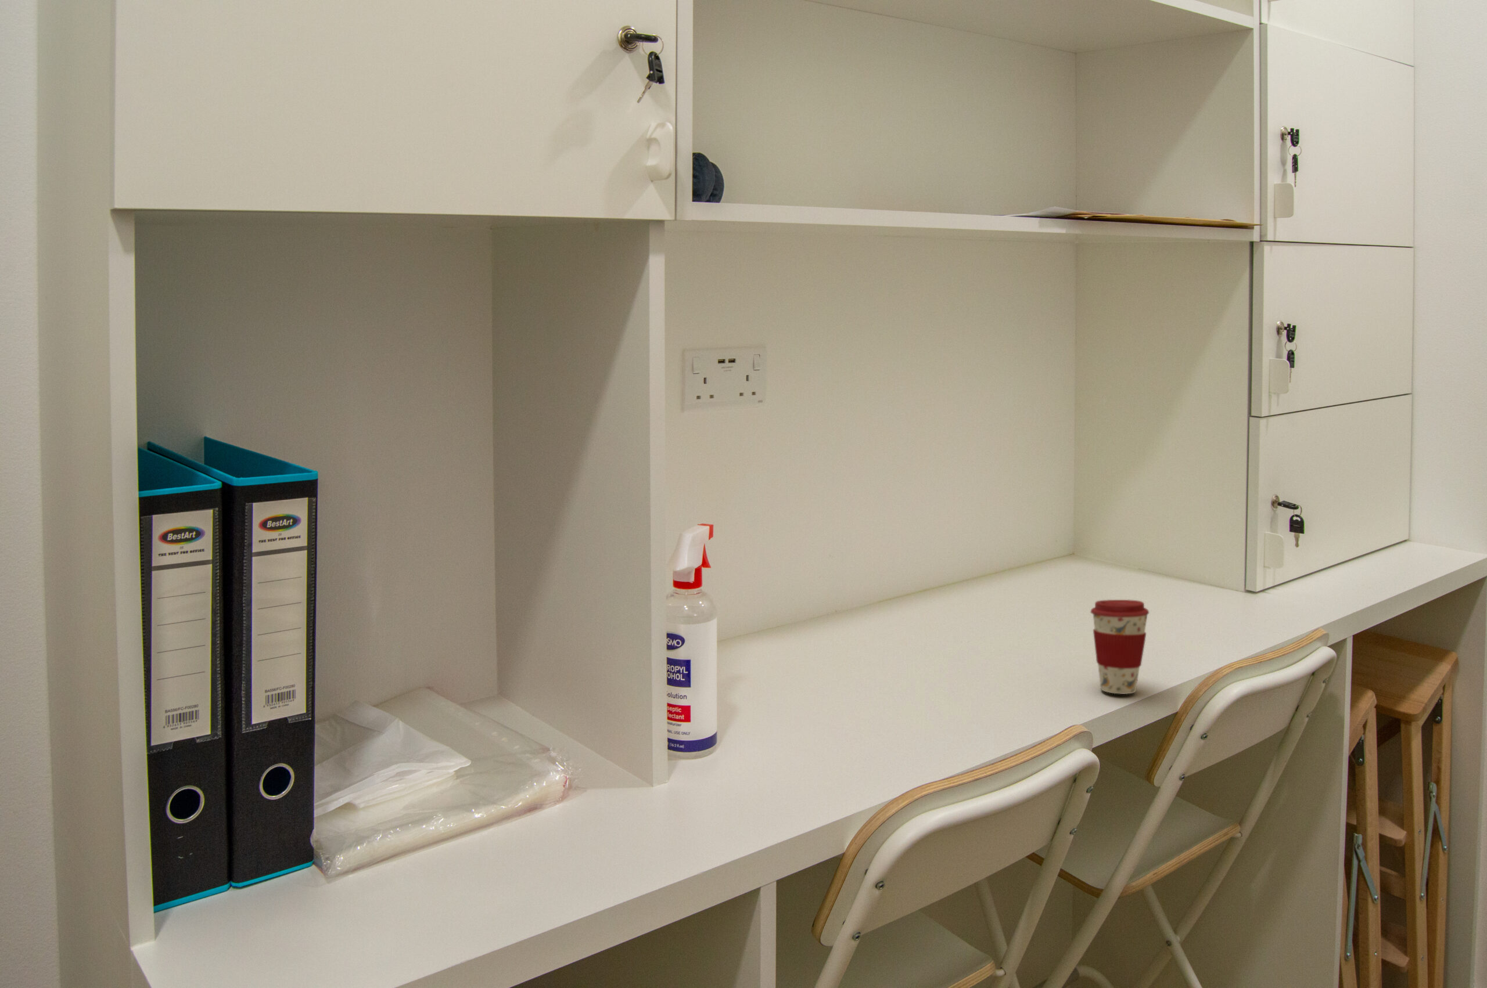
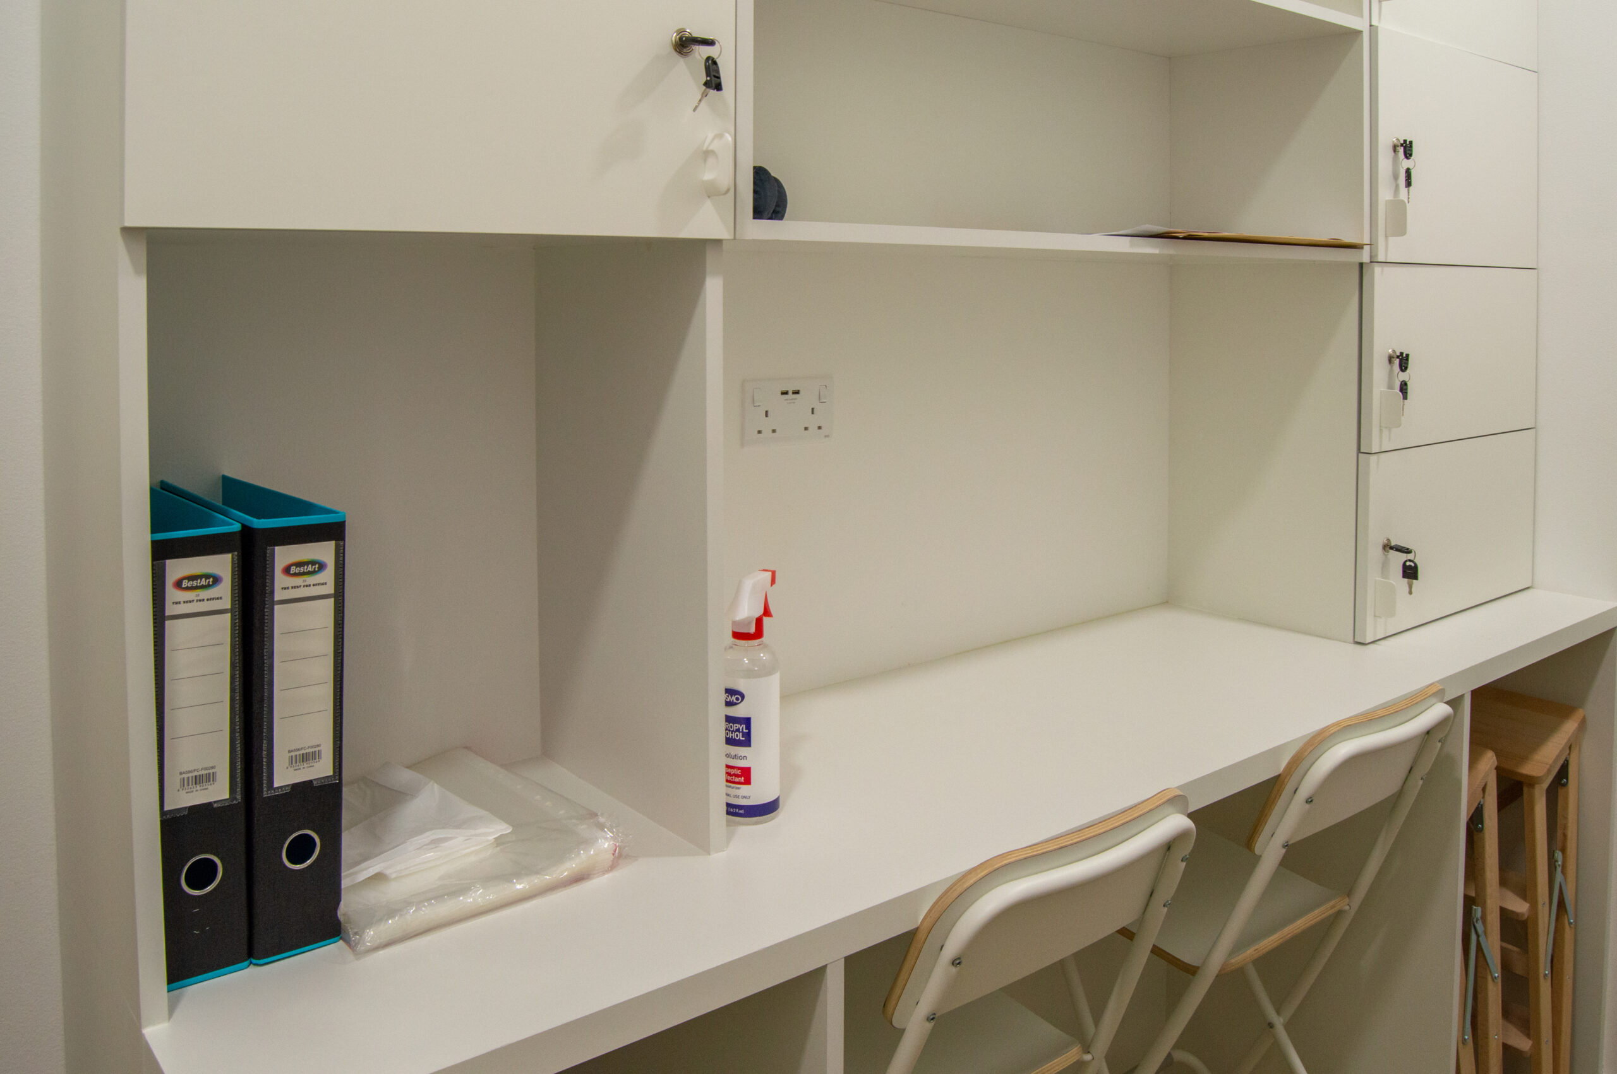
- coffee cup [1090,599,1149,695]
